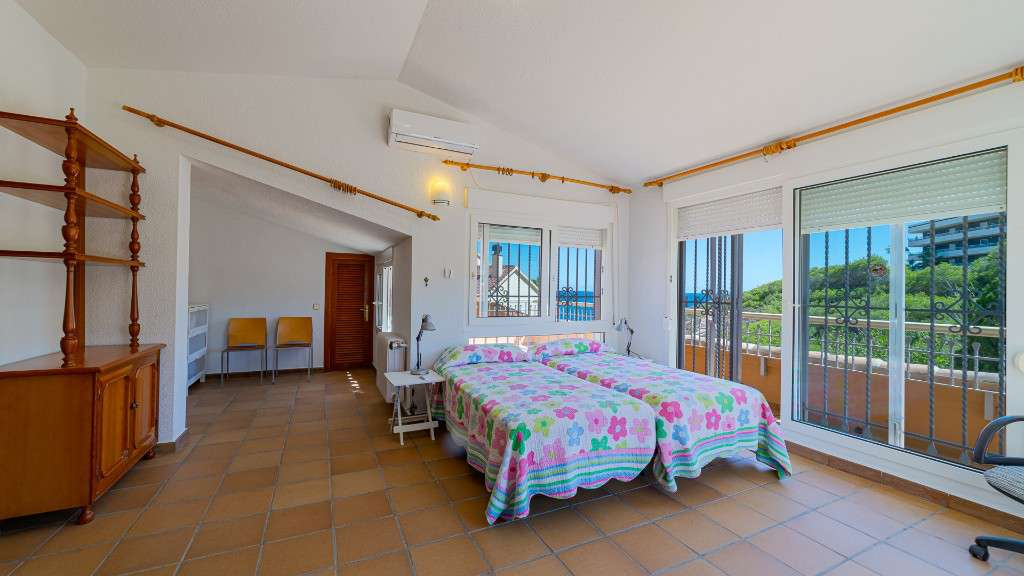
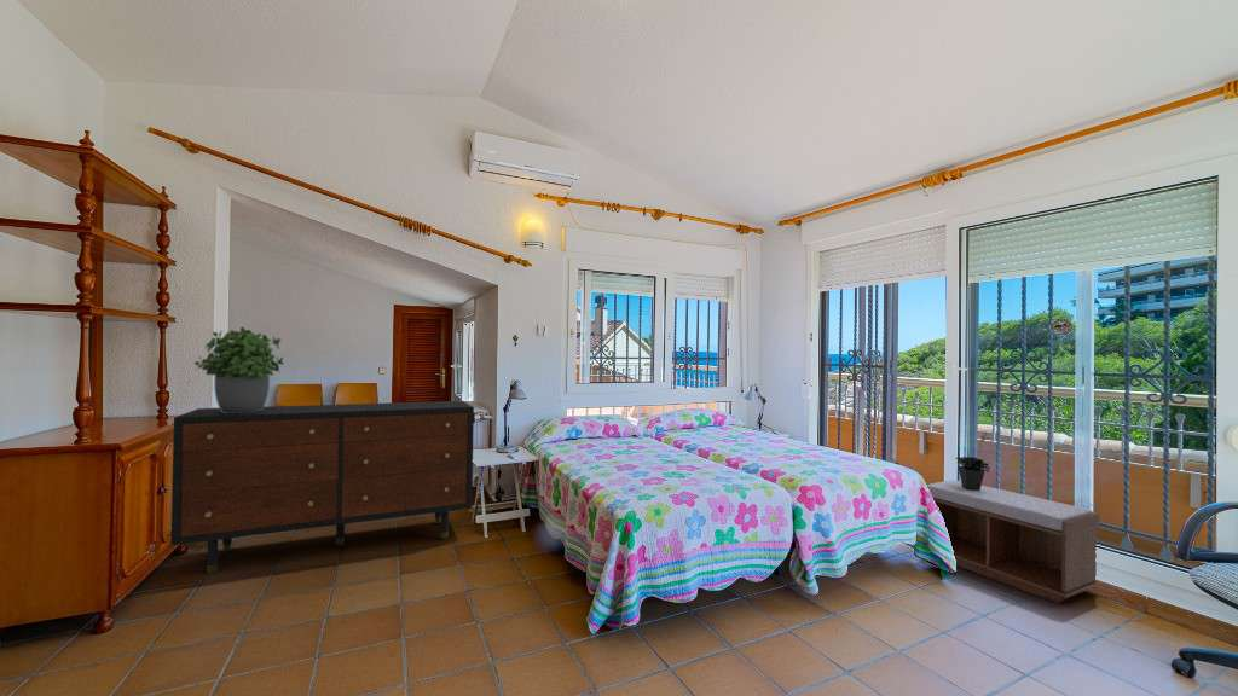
+ potted plant [955,430,991,491]
+ potted plant [193,326,285,413]
+ bench [926,480,1100,604]
+ dresser [169,400,475,575]
